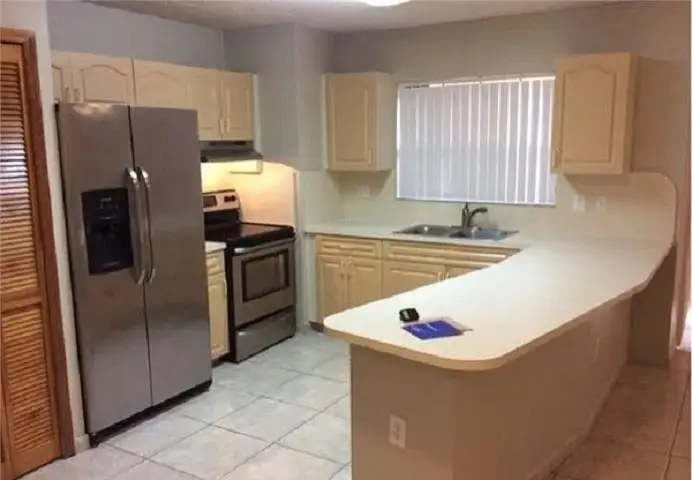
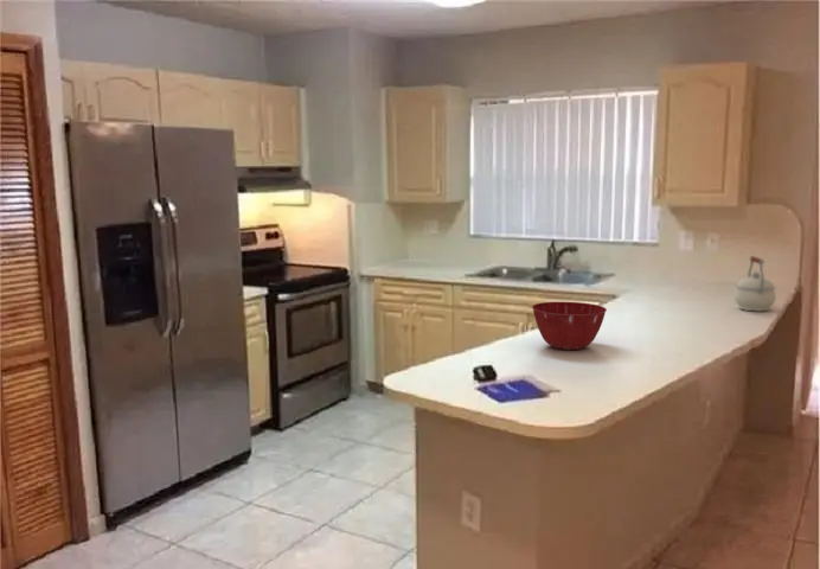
+ kettle [732,255,777,312]
+ mixing bowl [531,301,608,351]
